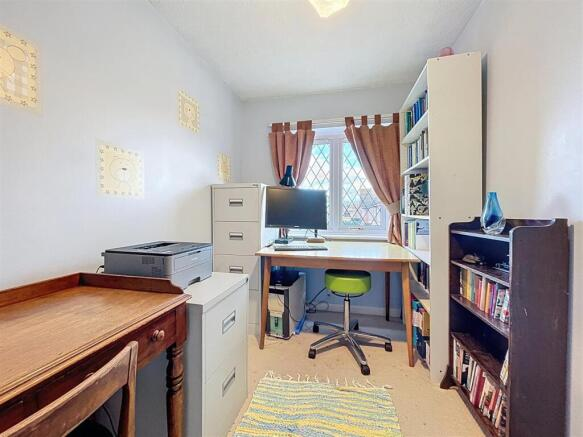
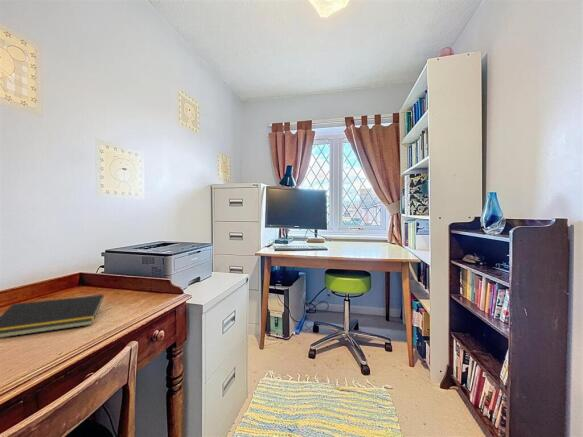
+ notepad [0,294,105,339]
